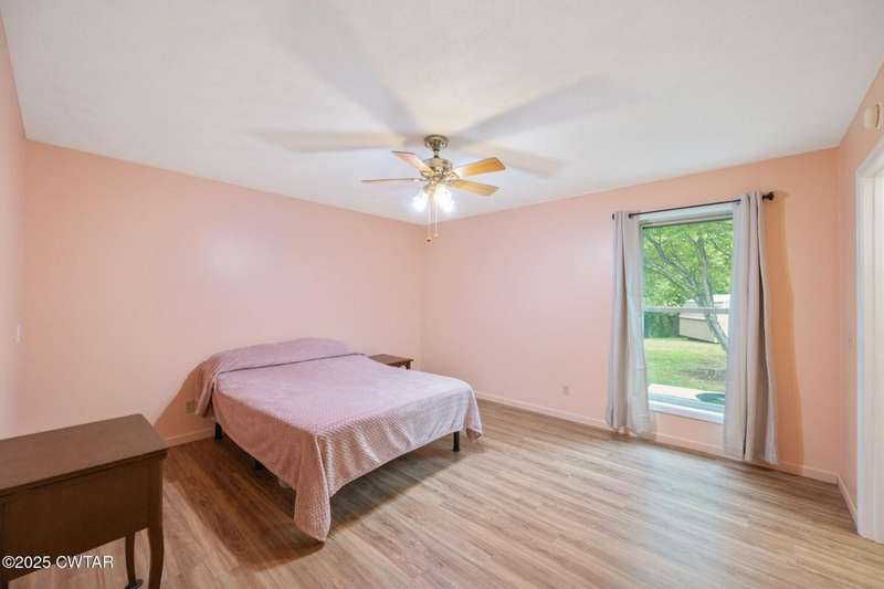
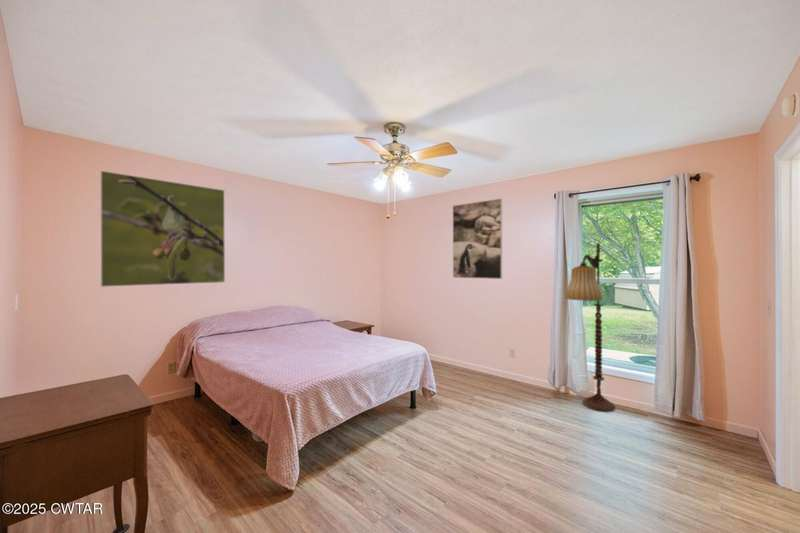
+ floor lamp [564,242,617,412]
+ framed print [452,198,503,280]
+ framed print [100,170,226,288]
